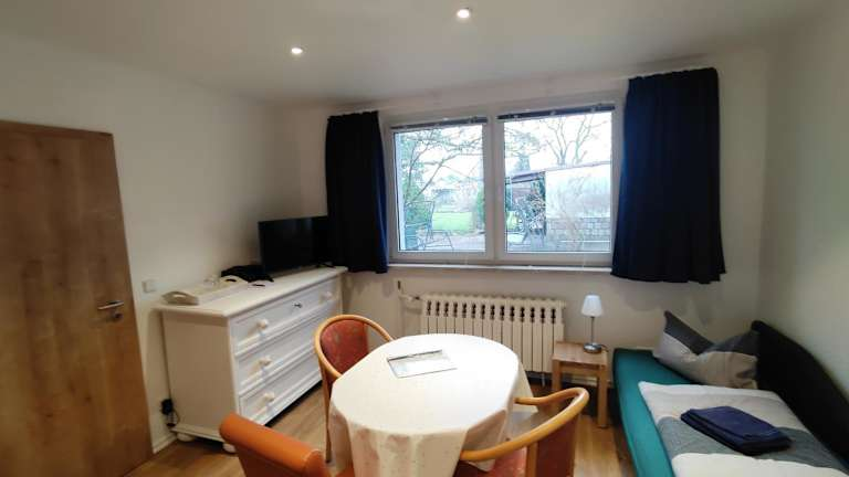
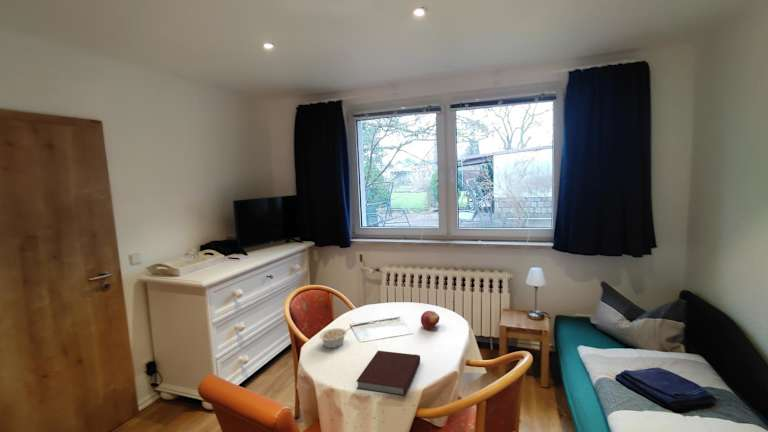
+ legume [318,326,353,349]
+ fruit [420,310,440,330]
+ notebook [355,350,421,397]
